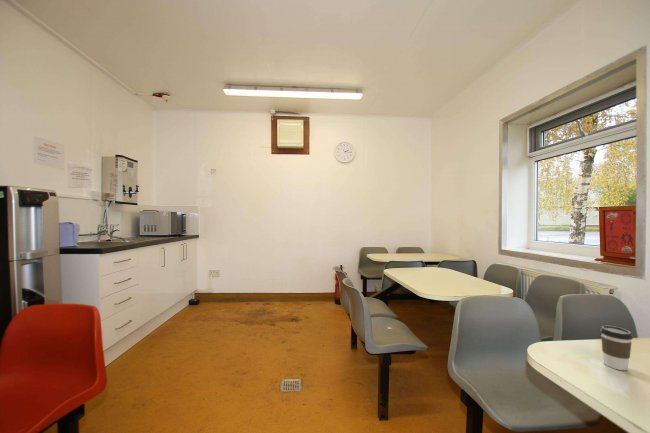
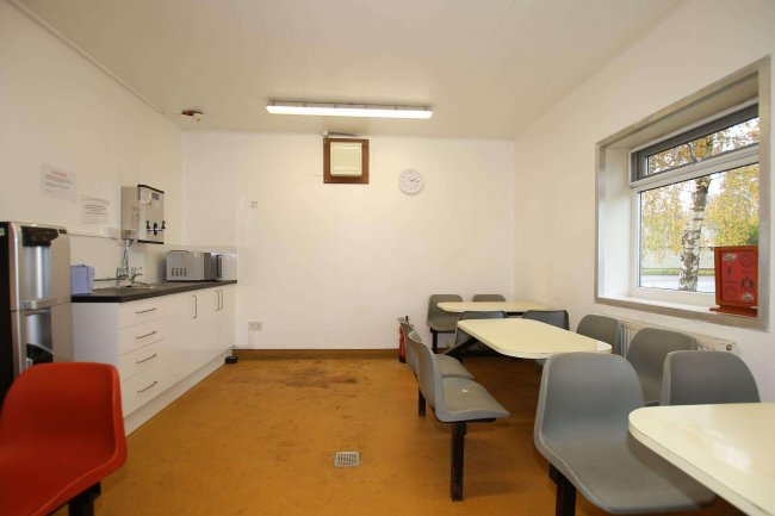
- coffee cup [599,325,634,371]
